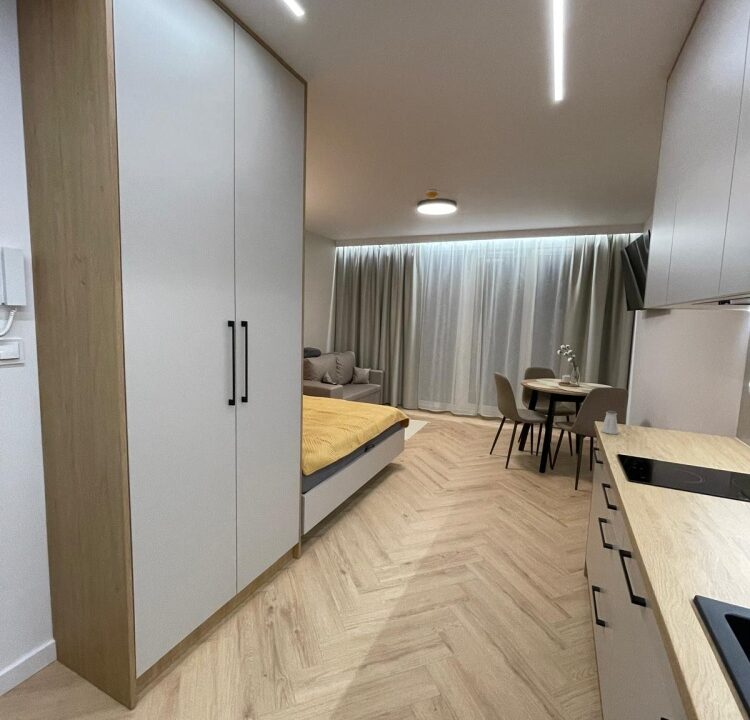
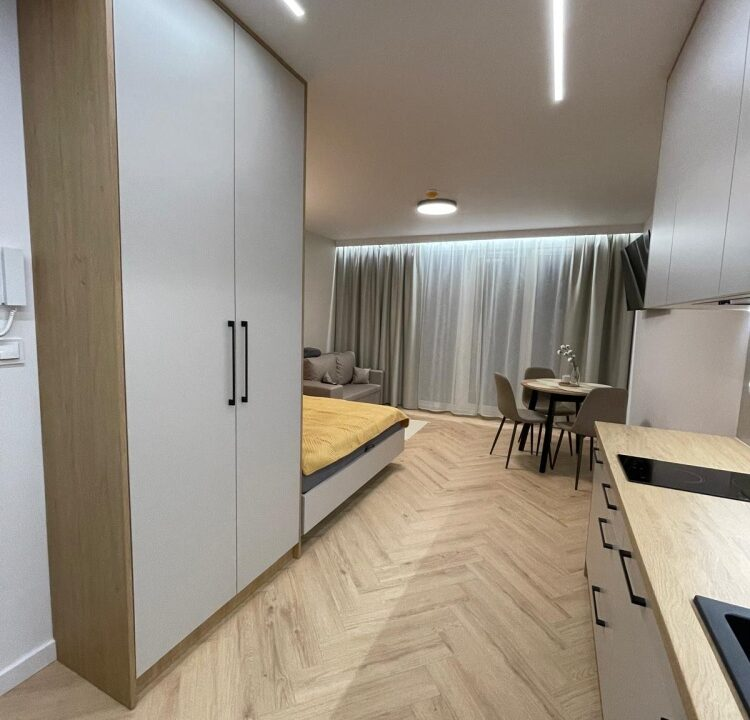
- saltshaker [600,410,619,435]
